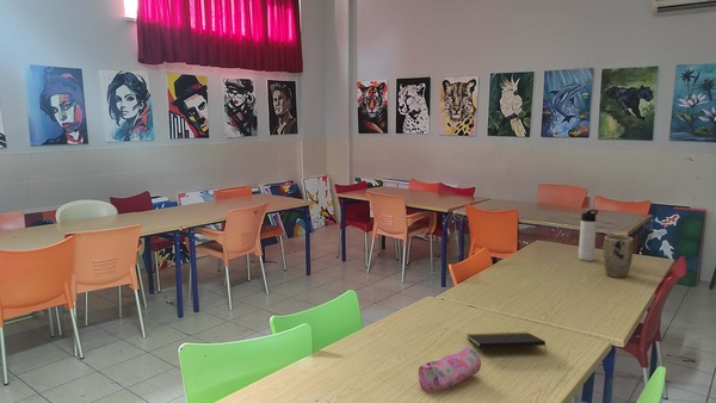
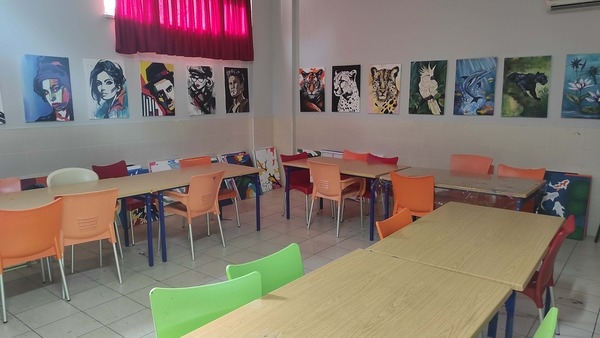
- thermos bottle [578,209,599,262]
- notepad [465,331,548,354]
- pencil case [418,346,482,393]
- plant pot [603,234,635,279]
